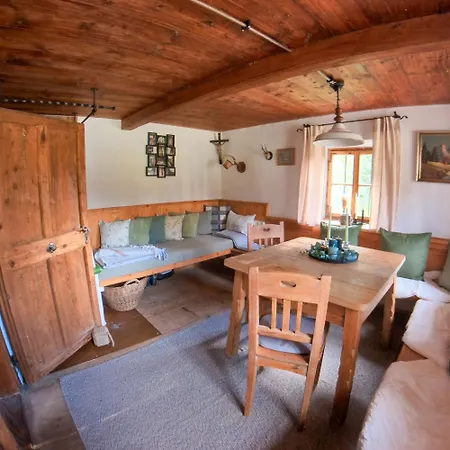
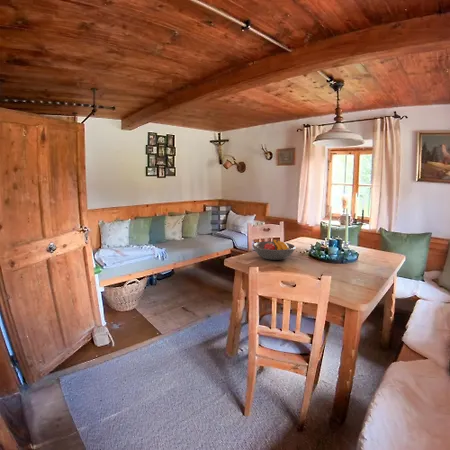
+ fruit bowl [251,238,297,261]
